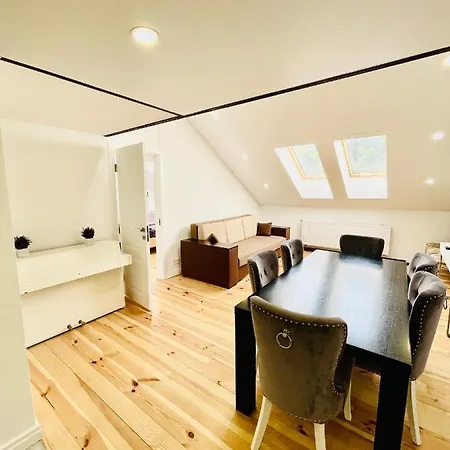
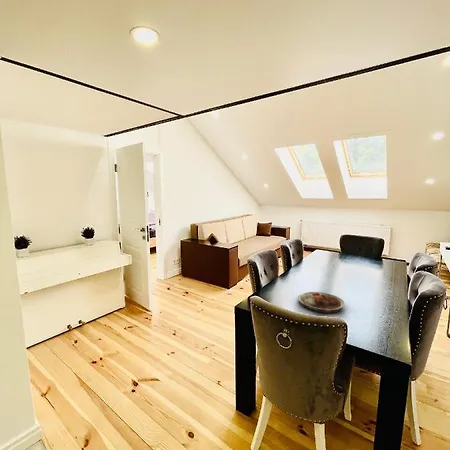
+ plate [297,291,346,314]
